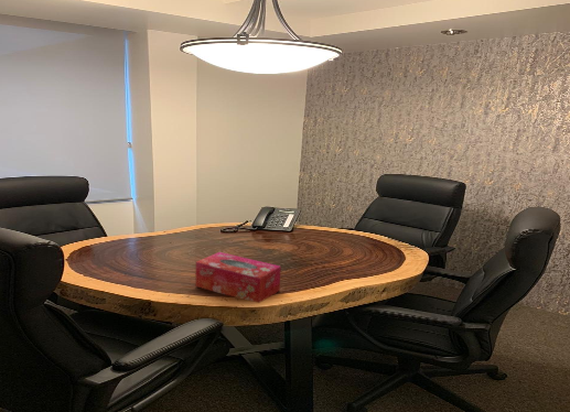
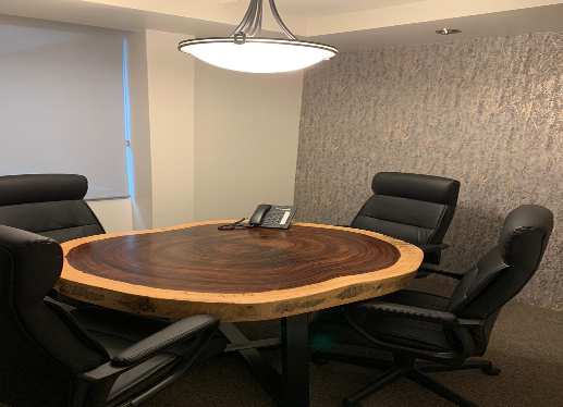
- tissue box [194,251,282,304]
